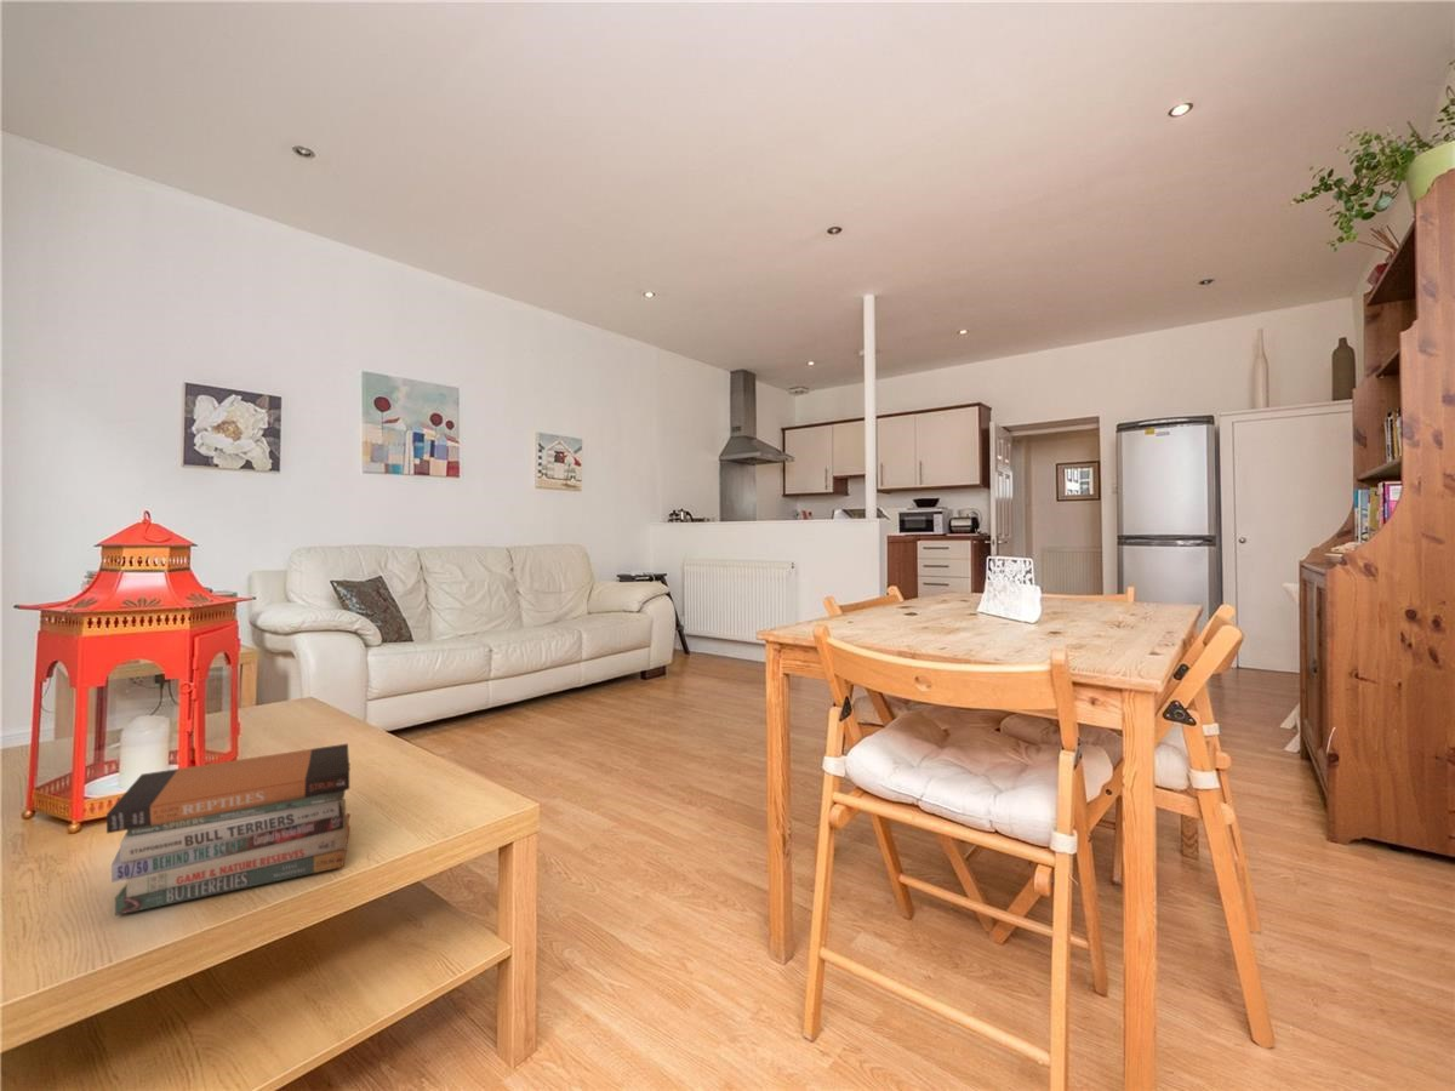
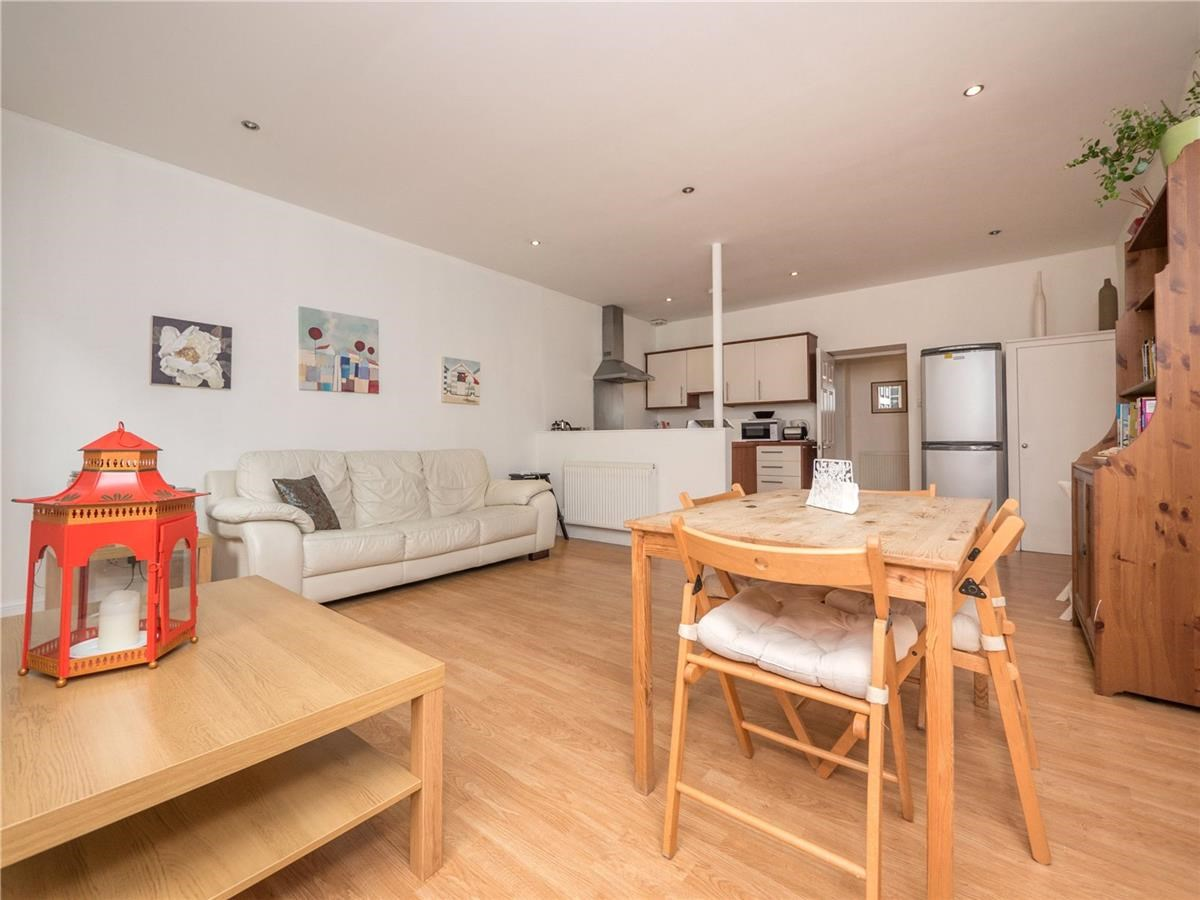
- book stack [105,743,352,916]
